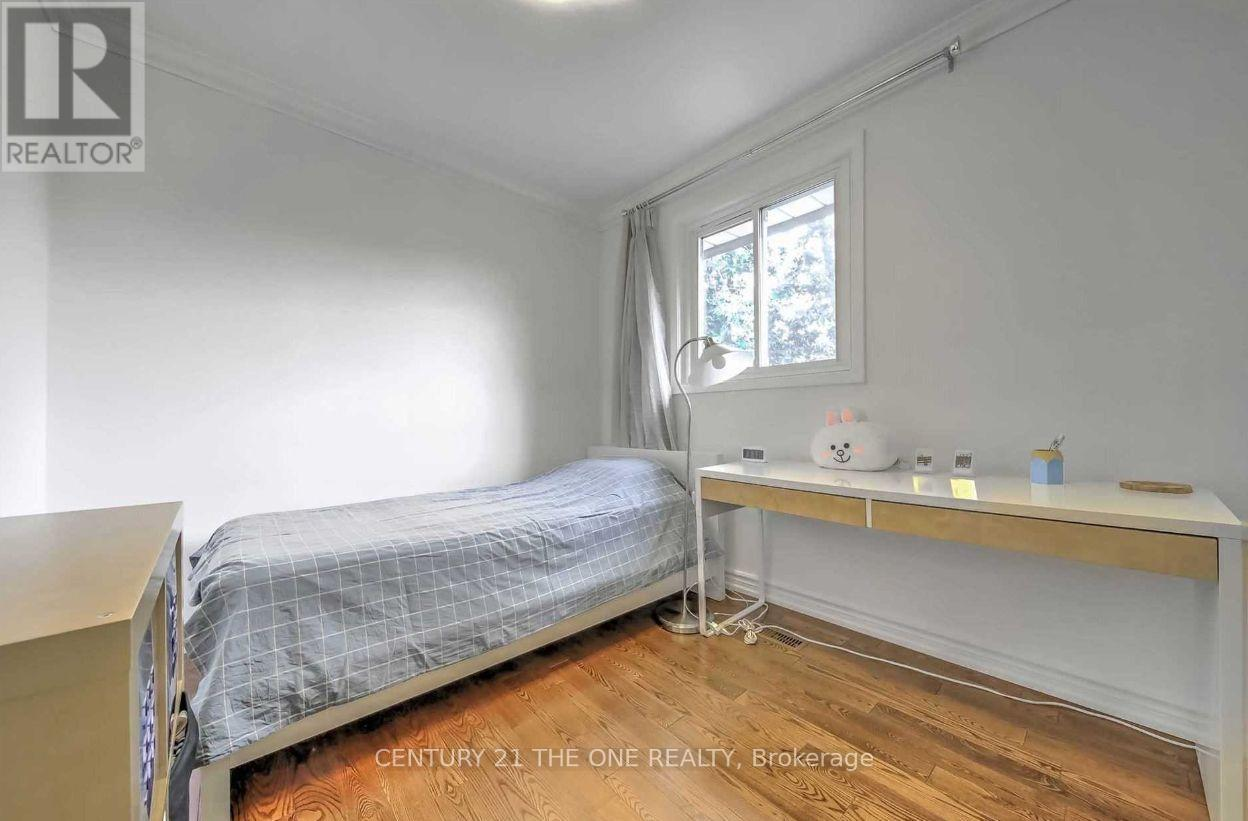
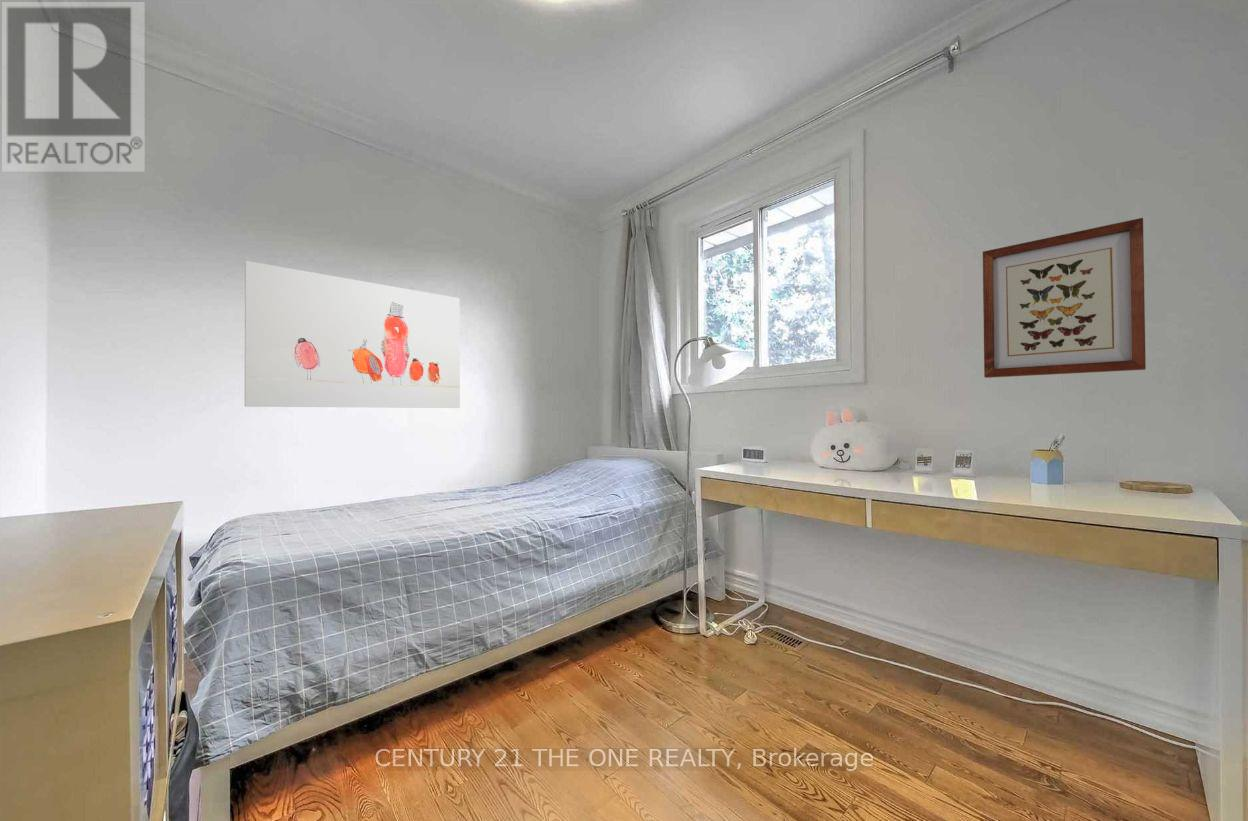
+ wall art [982,217,1147,379]
+ wall art [244,260,461,409]
